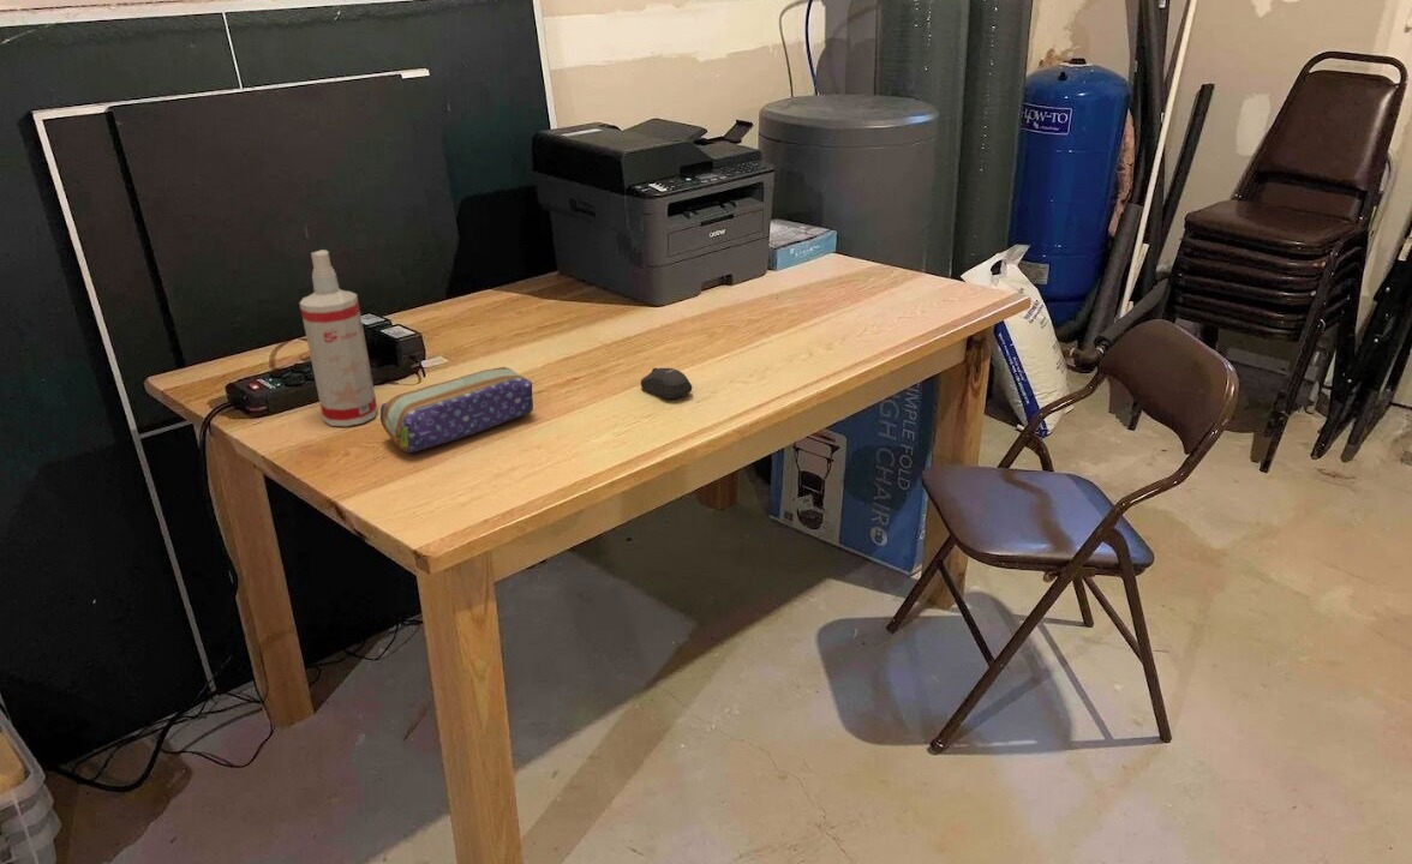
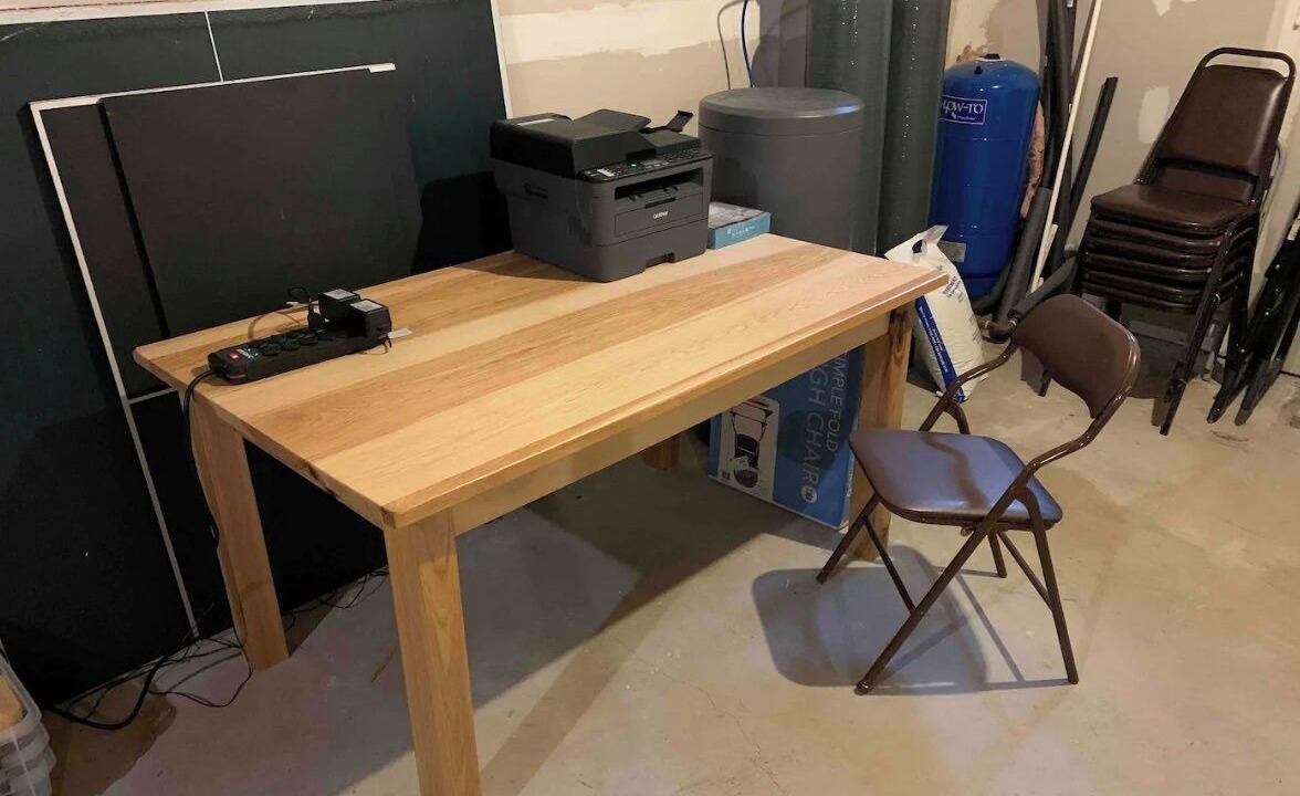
- spray bottle [298,248,379,427]
- pencil case [379,366,534,454]
- computer mouse [640,367,693,401]
